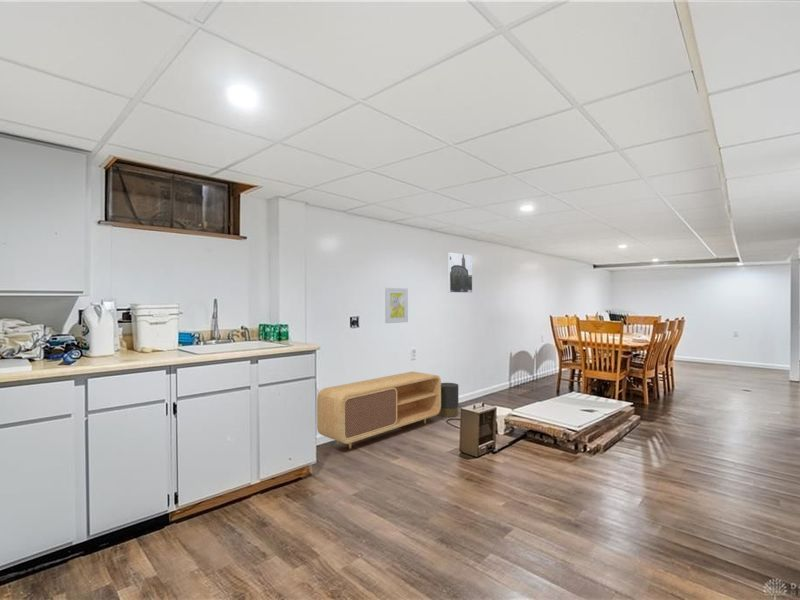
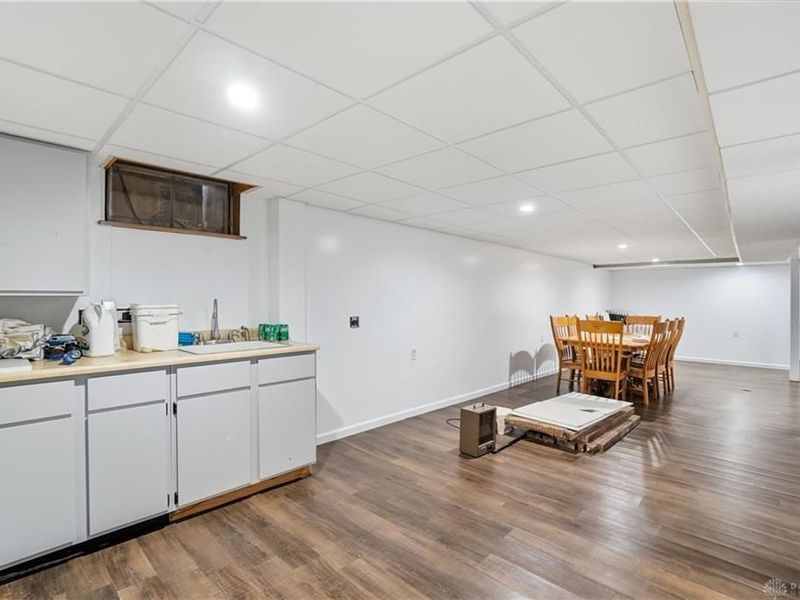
- tv stand [316,371,442,450]
- wall art [384,287,409,324]
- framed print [447,251,473,294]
- trash can [437,382,459,418]
